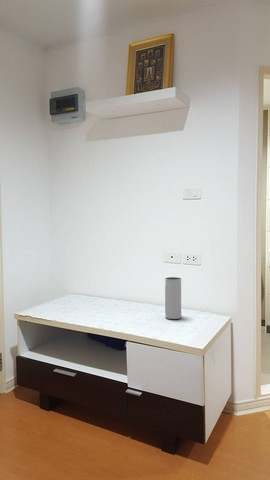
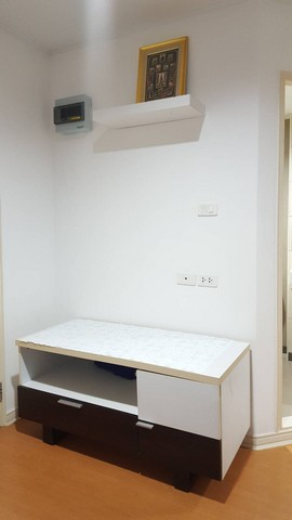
- speaker [164,276,182,320]
